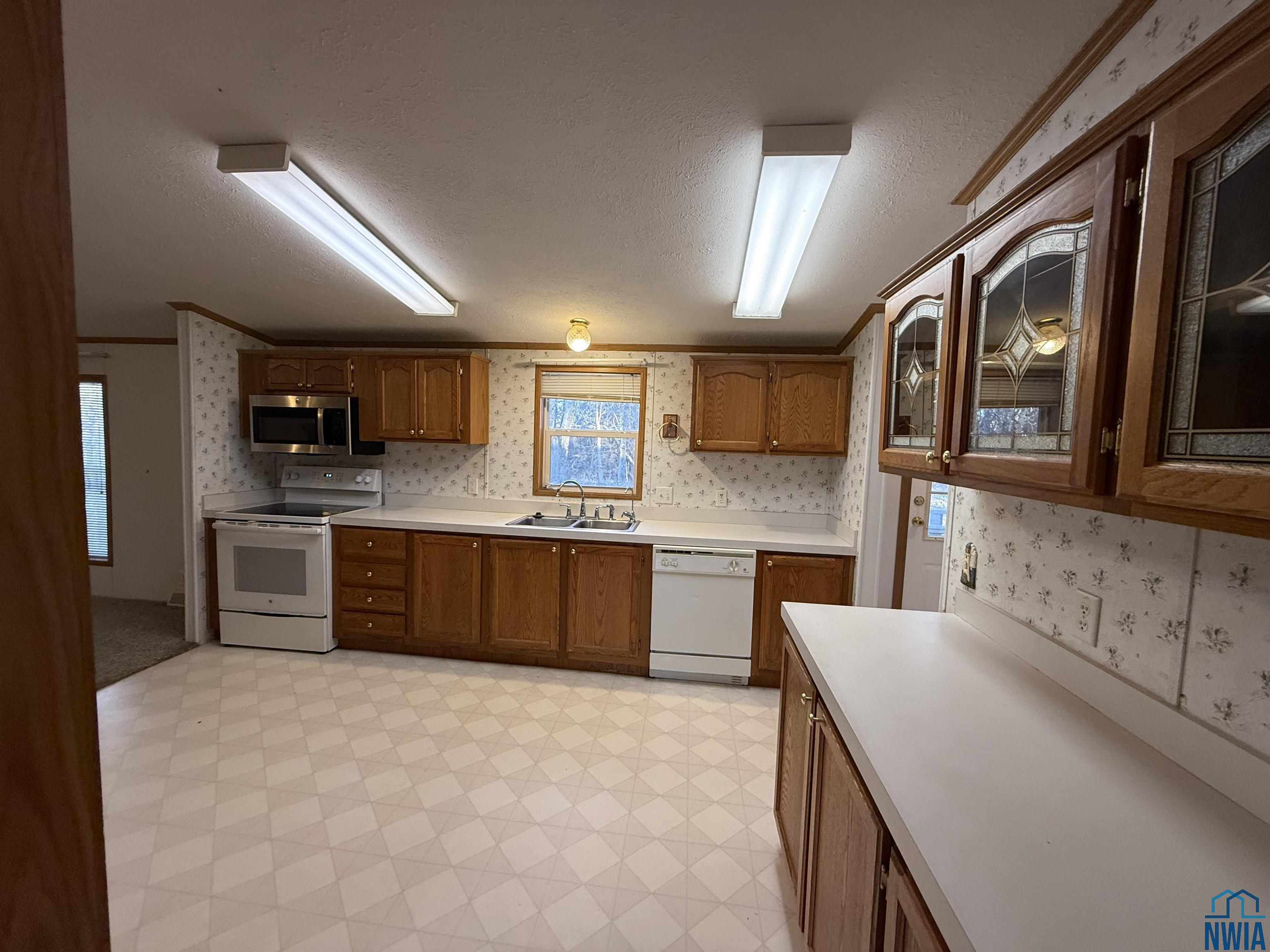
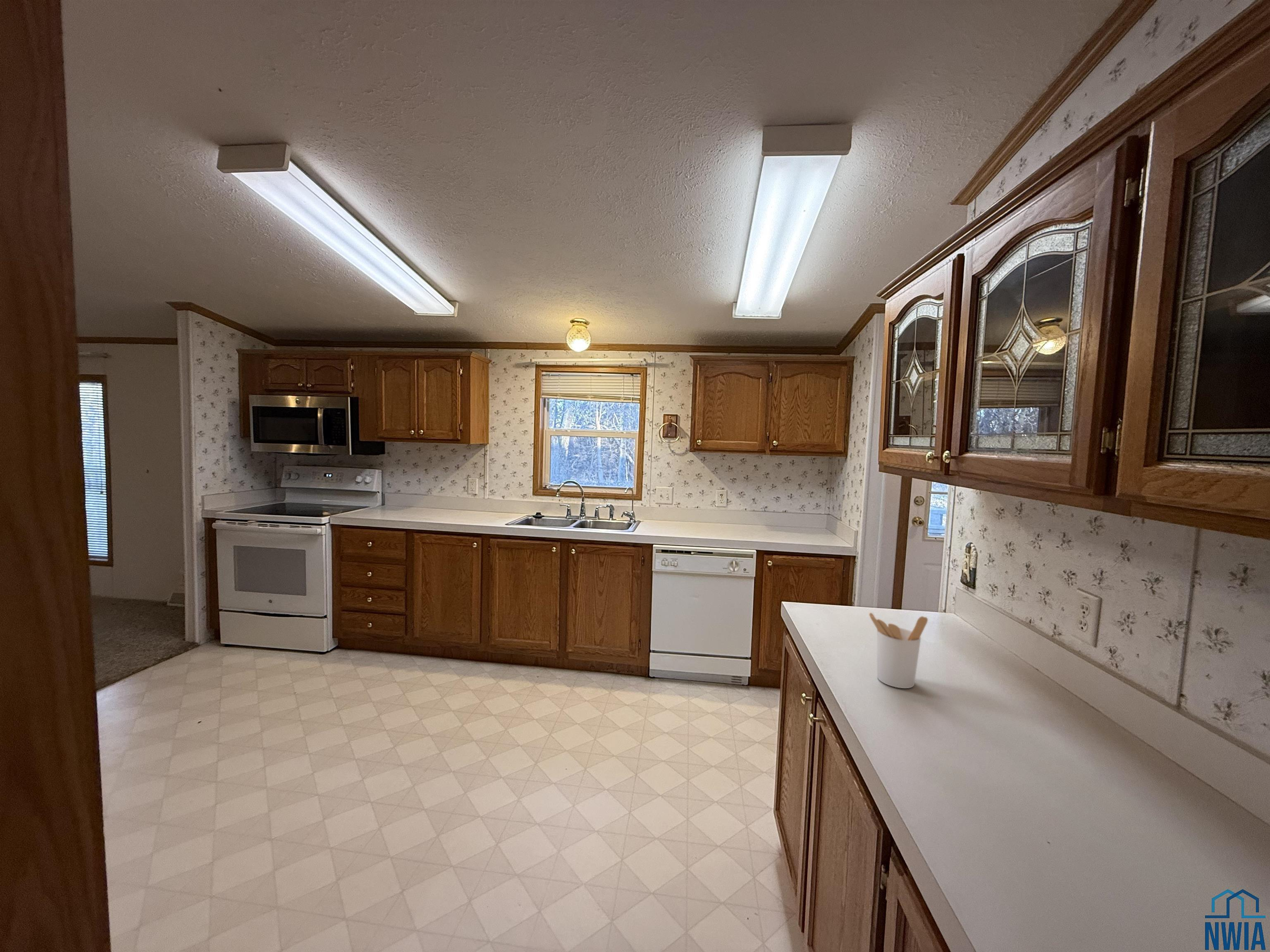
+ utensil holder [869,612,928,689]
